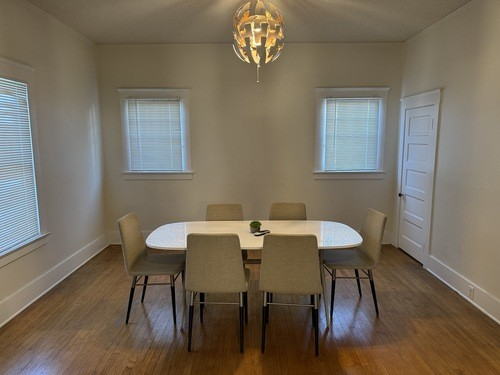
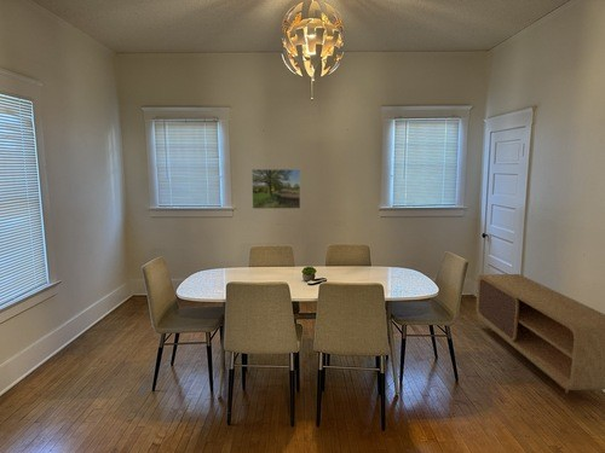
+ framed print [250,168,301,210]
+ tv stand [476,273,605,395]
